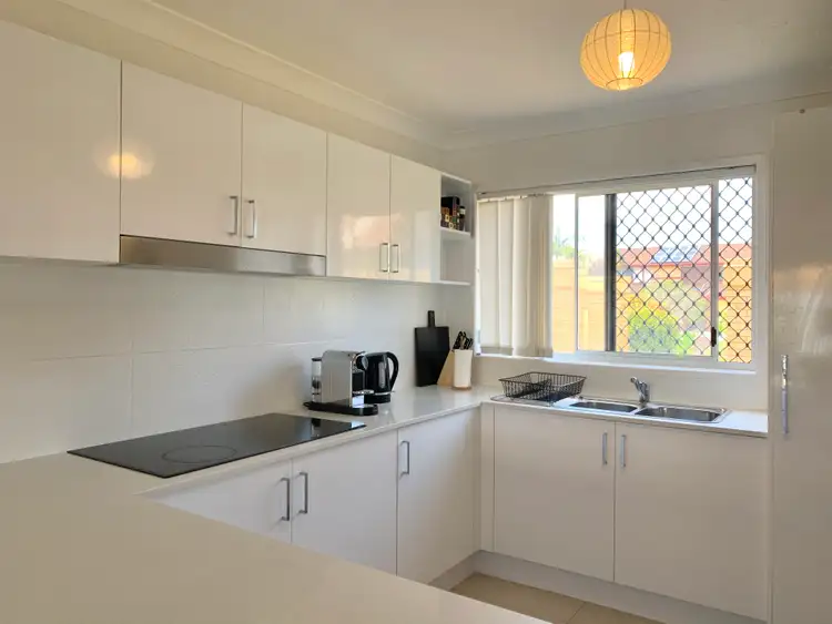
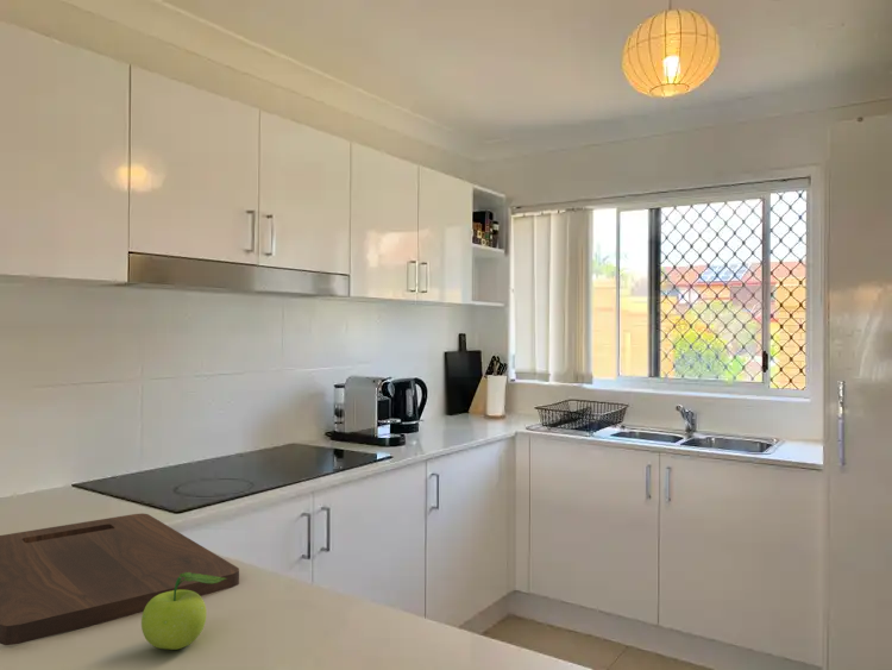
+ fruit [140,572,226,651]
+ cutting board [0,513,240,646]
